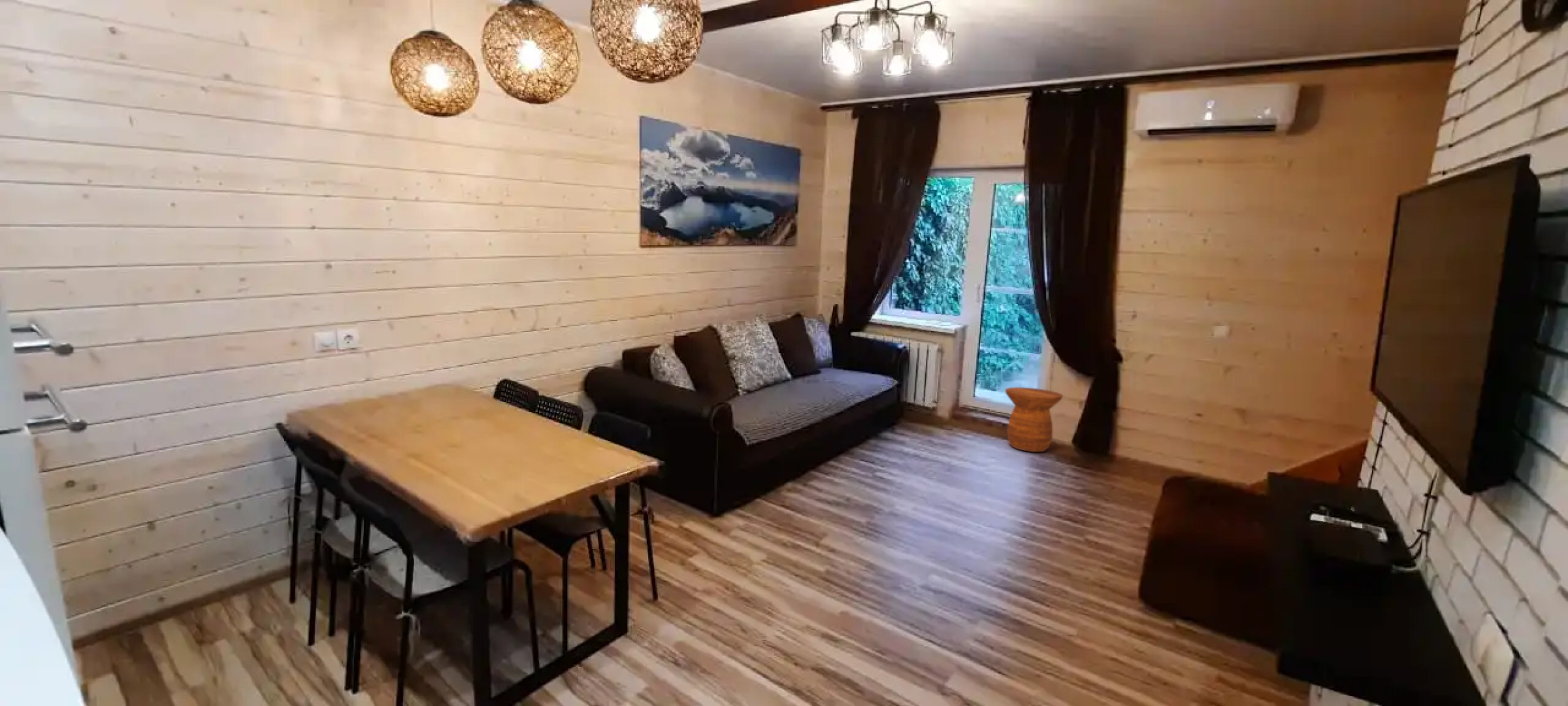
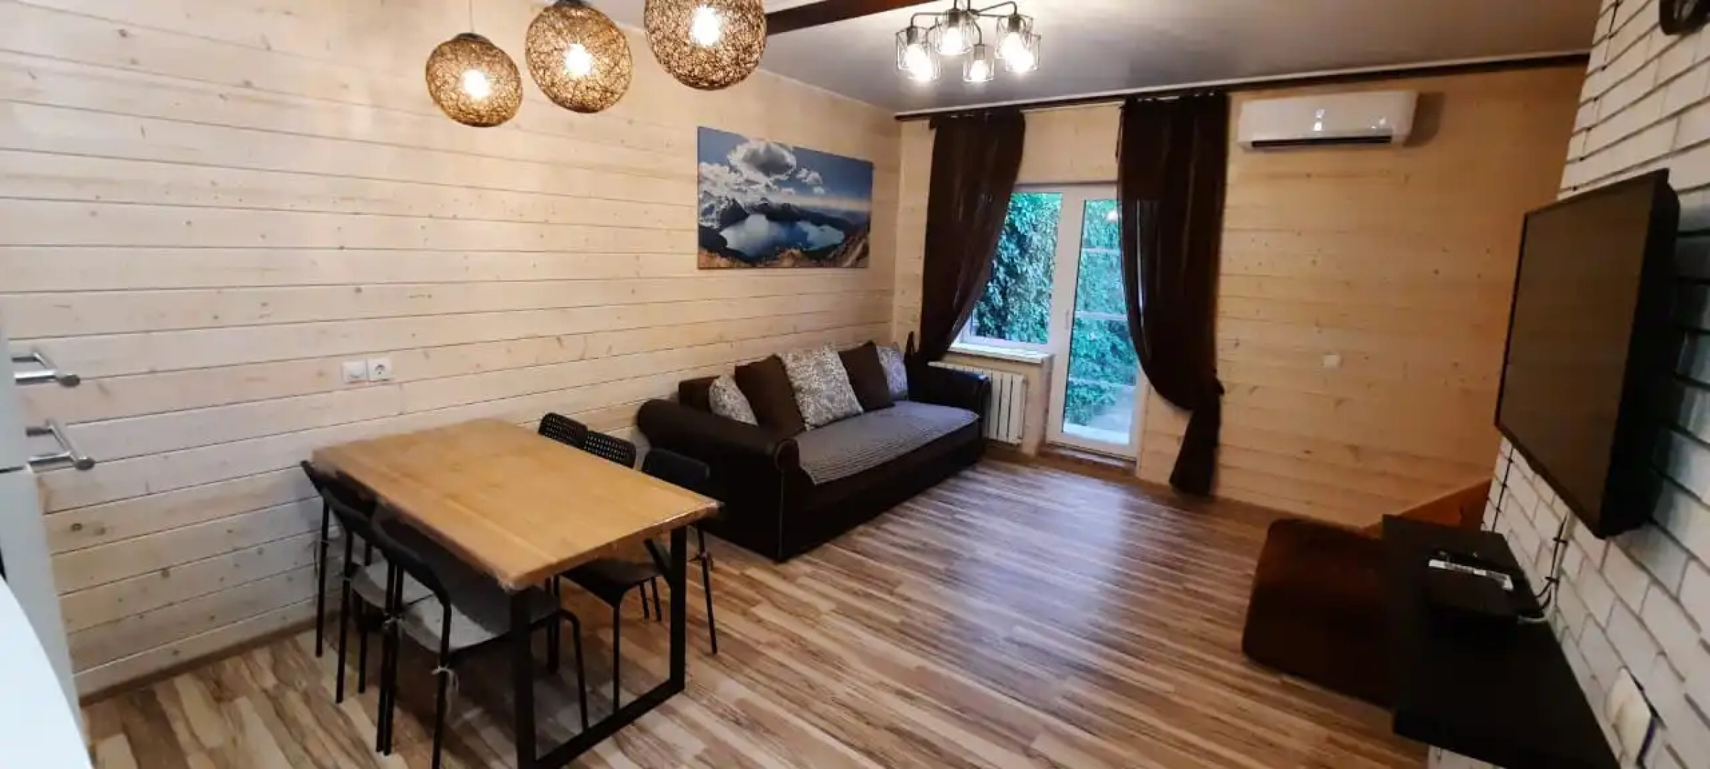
- side table [1004,386,1064,452]
